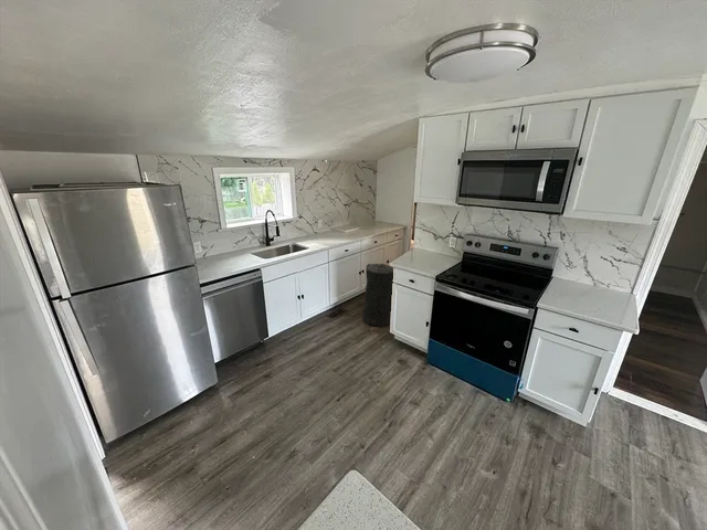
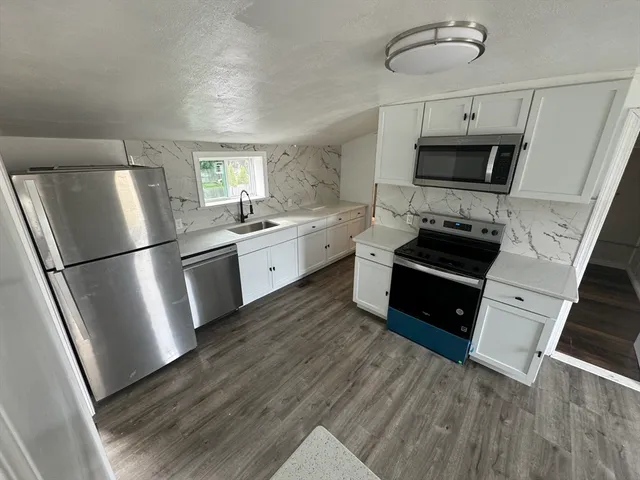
- trash can [361,263,394,327]
